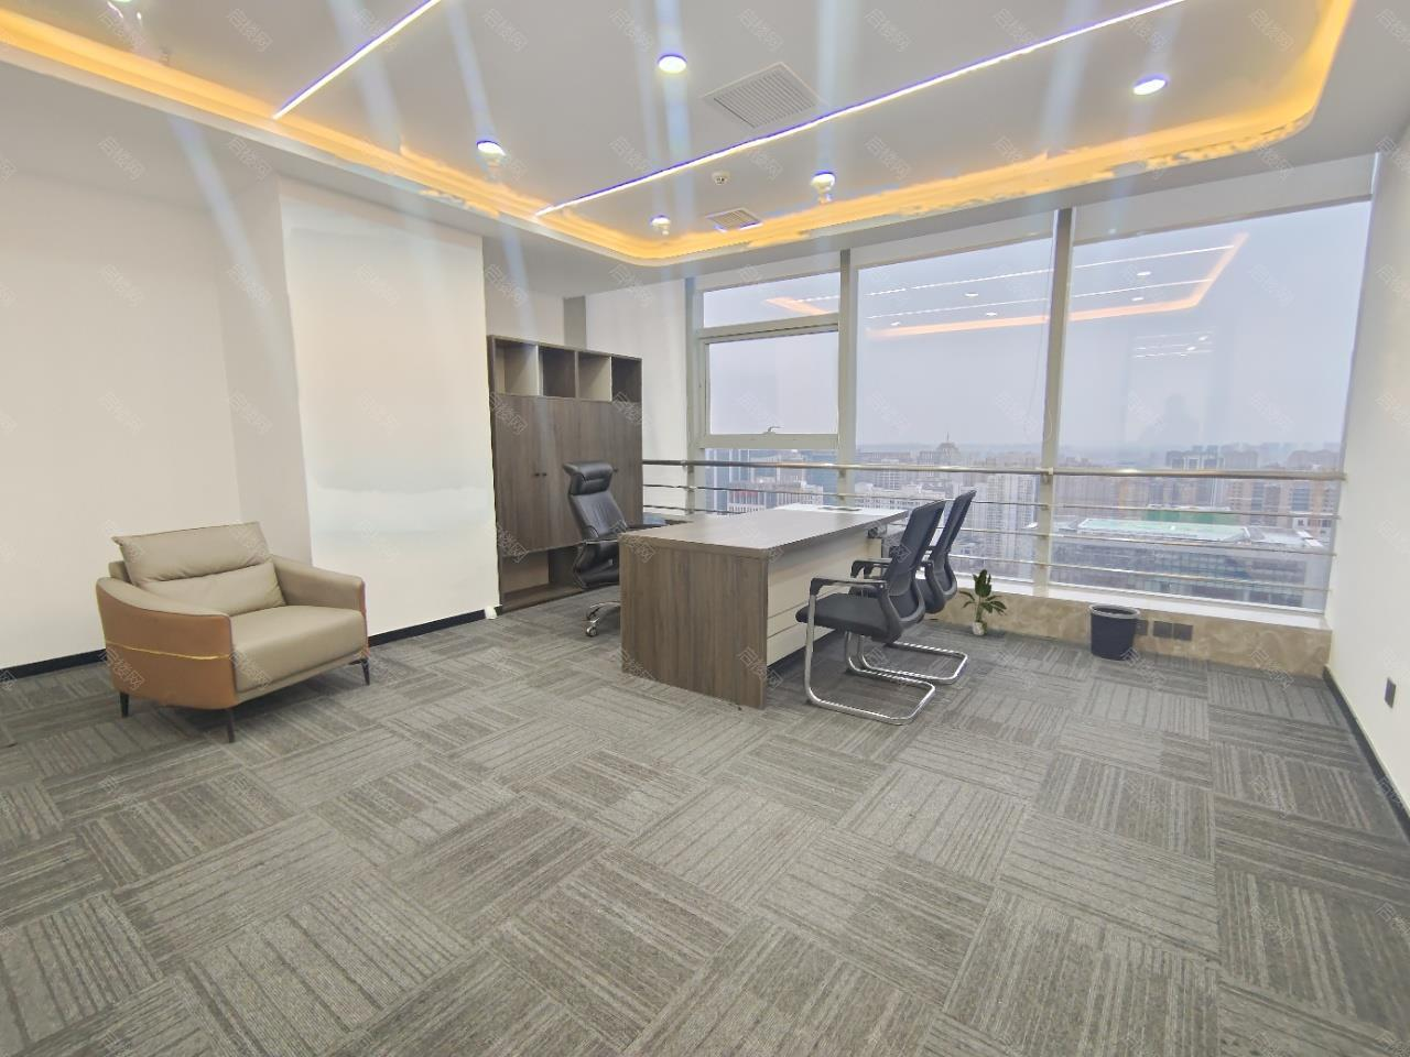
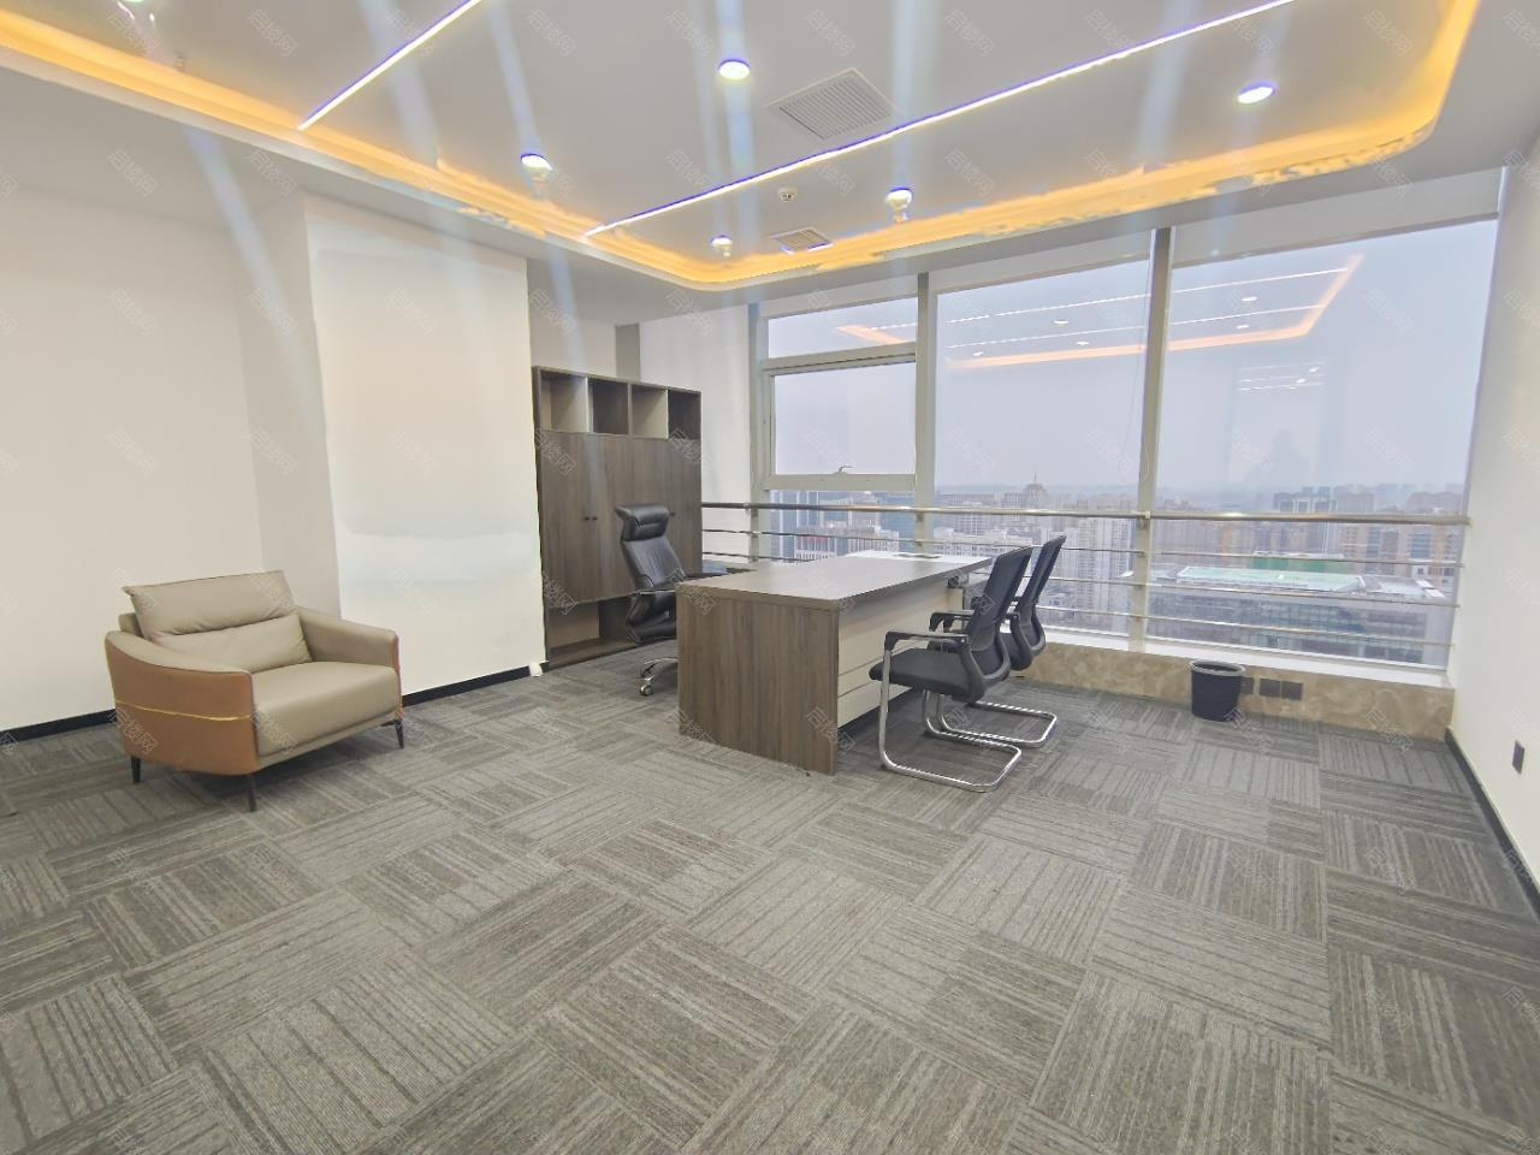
- potted plant [957,568,1008,636]
